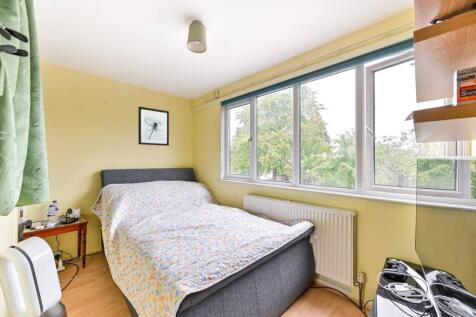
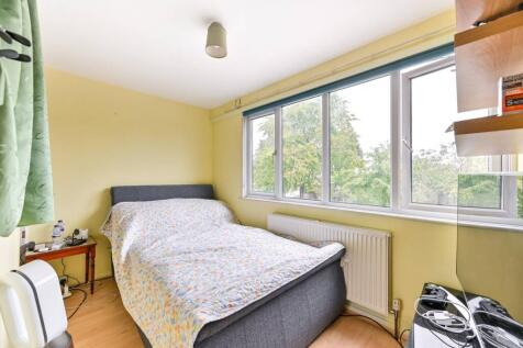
- wall art [137,106,170,147]
